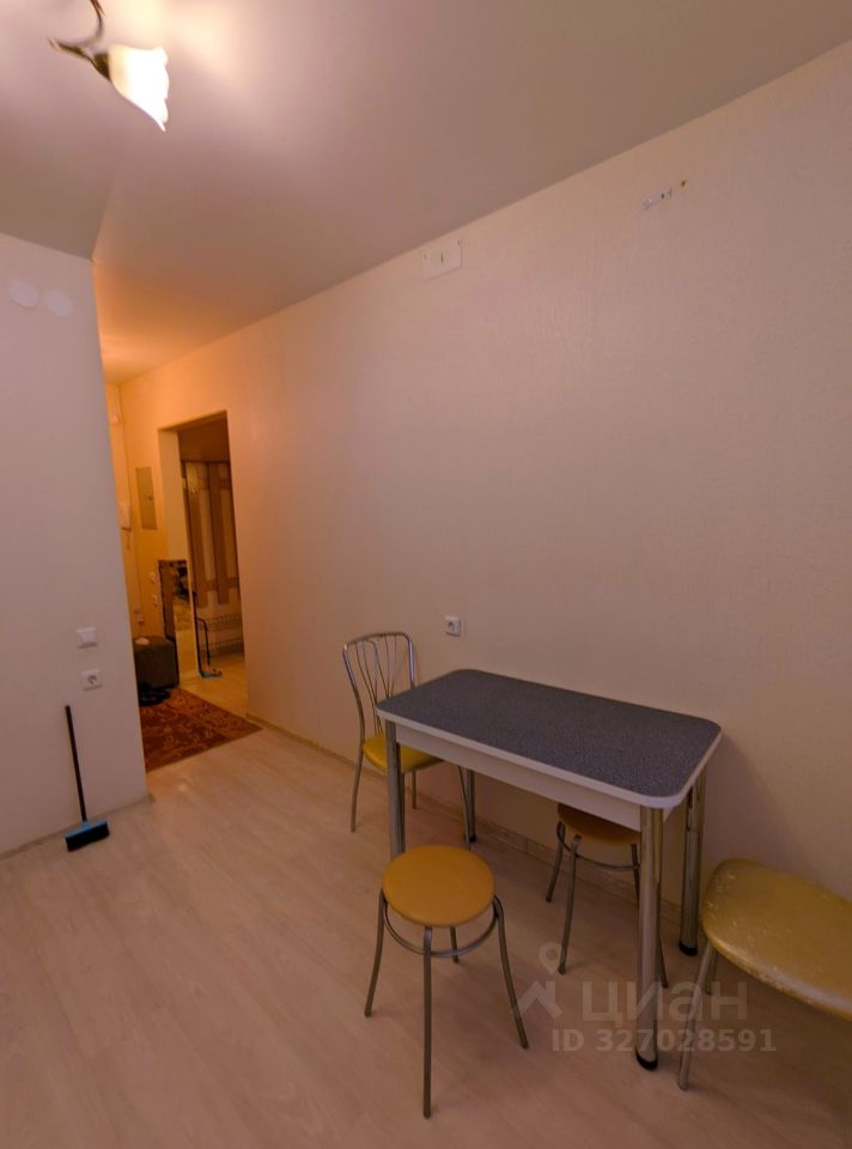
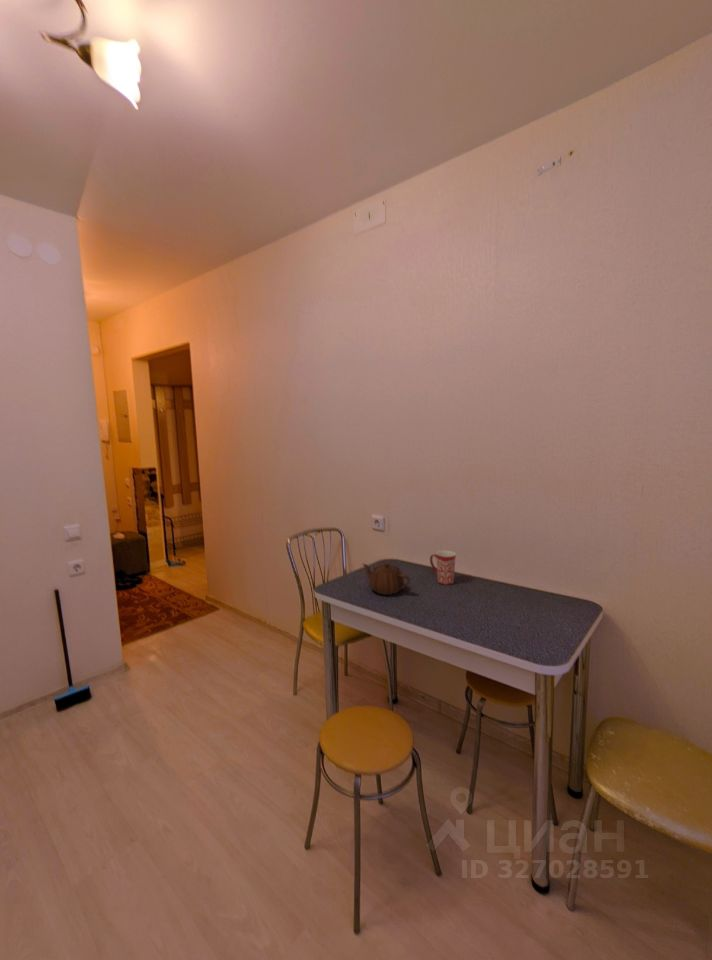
+ mug [429,550,457,586]
+ teapot [361,562,411,596]
